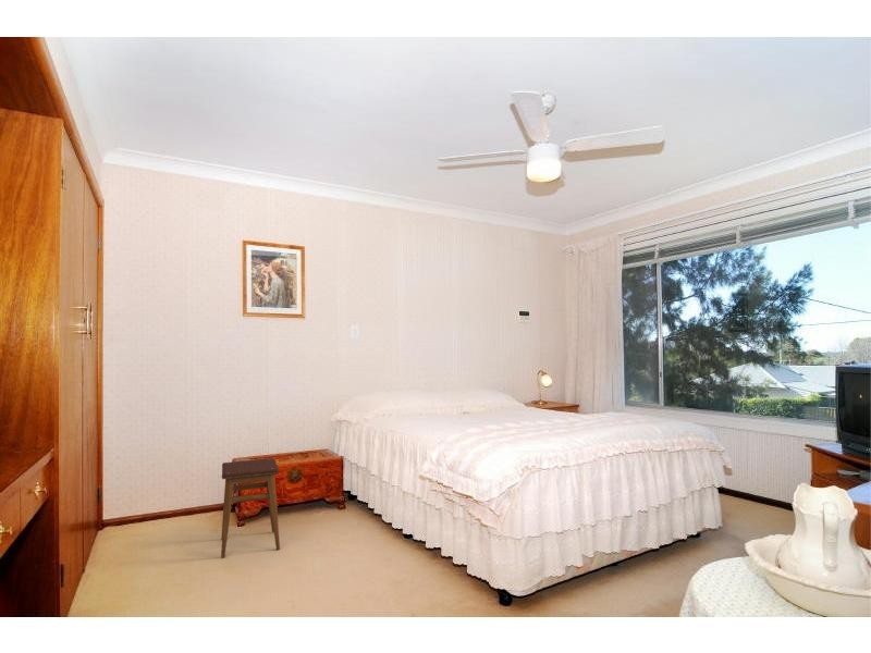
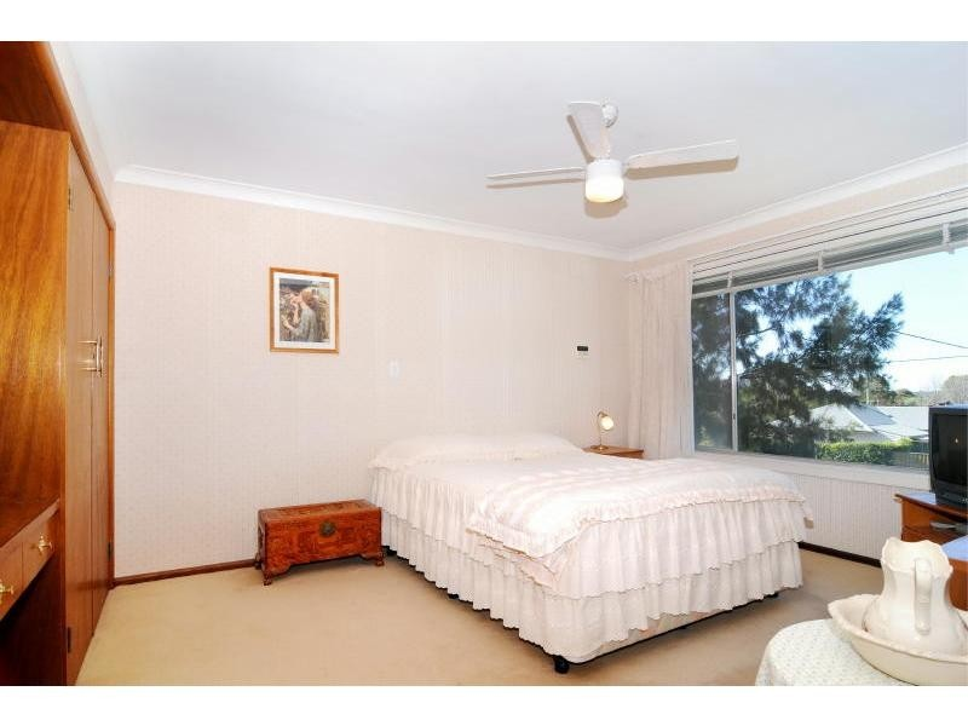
- stool [220,457,281,559]
